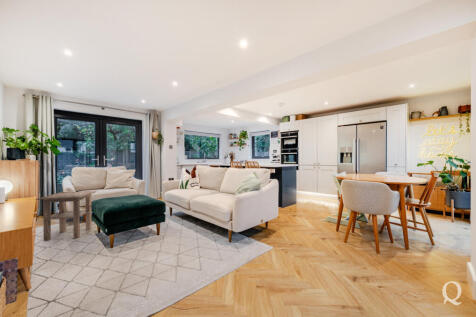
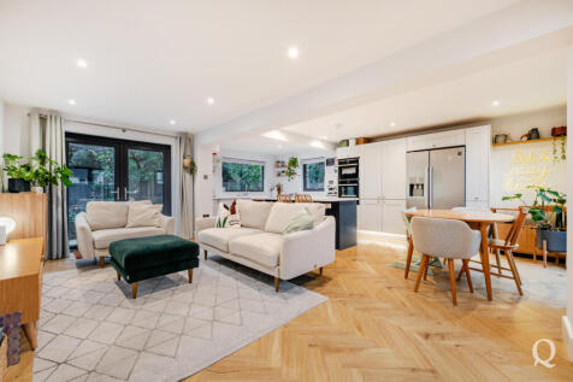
- side table [35,190,97,242]
